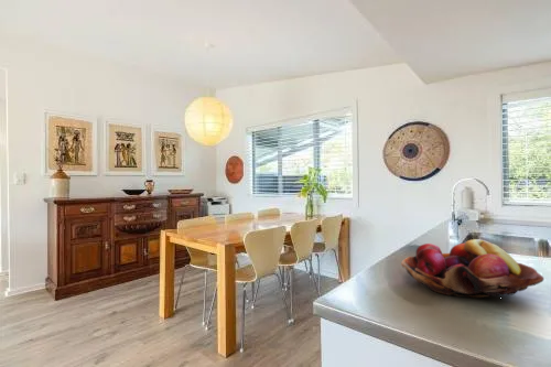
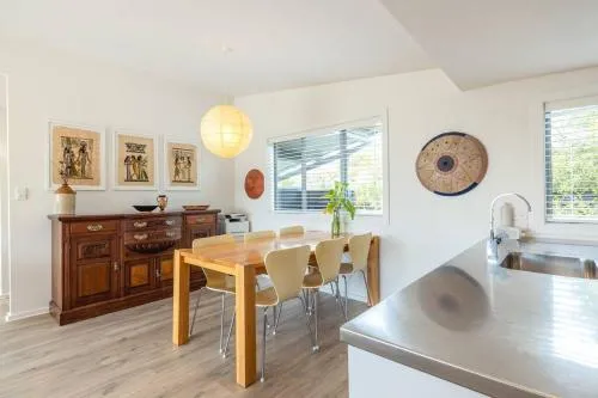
- fruit basket [400,238,545,300]
